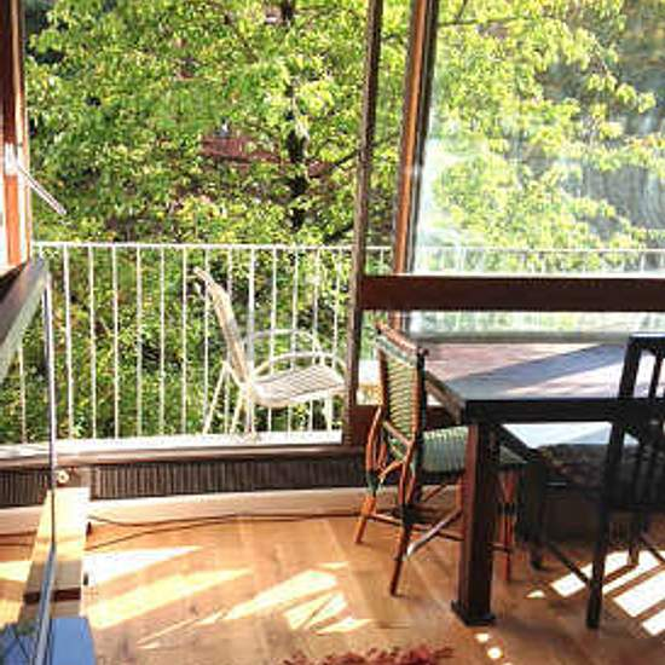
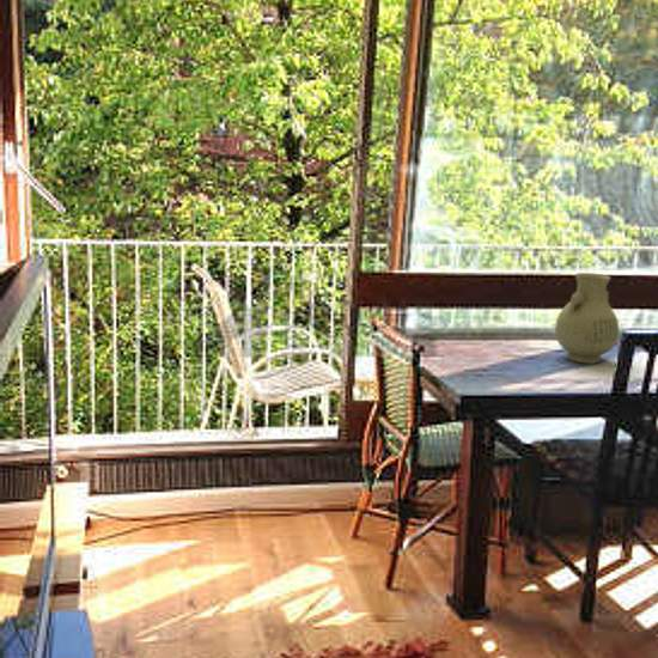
+ vase [554,272,620,365]
